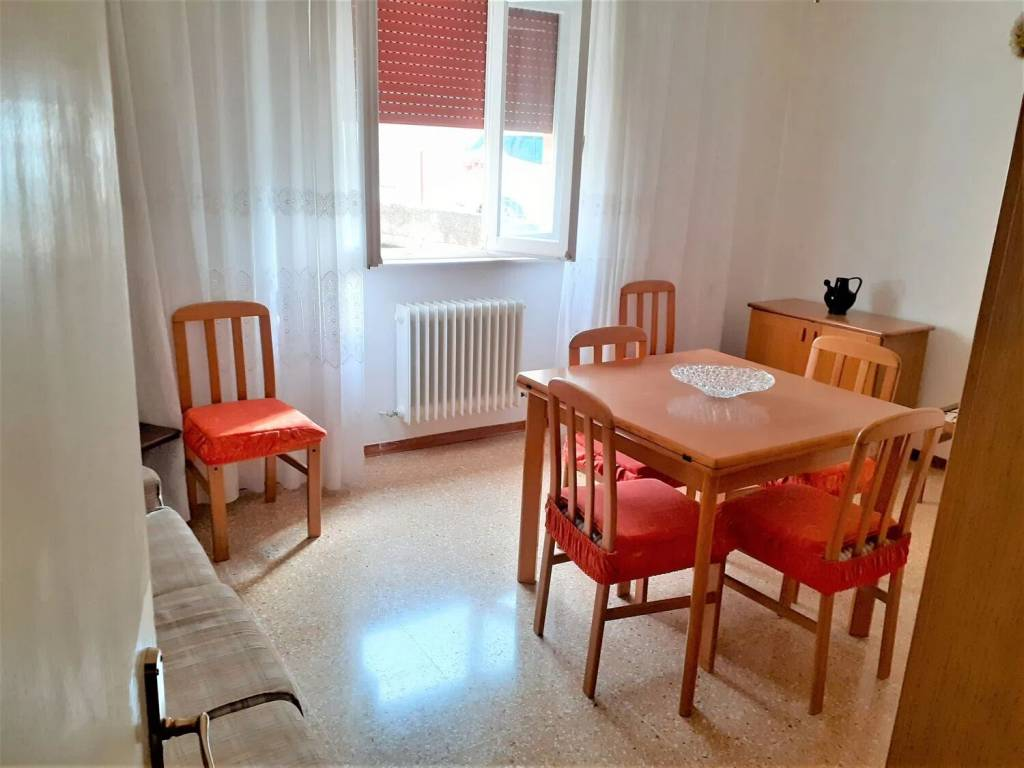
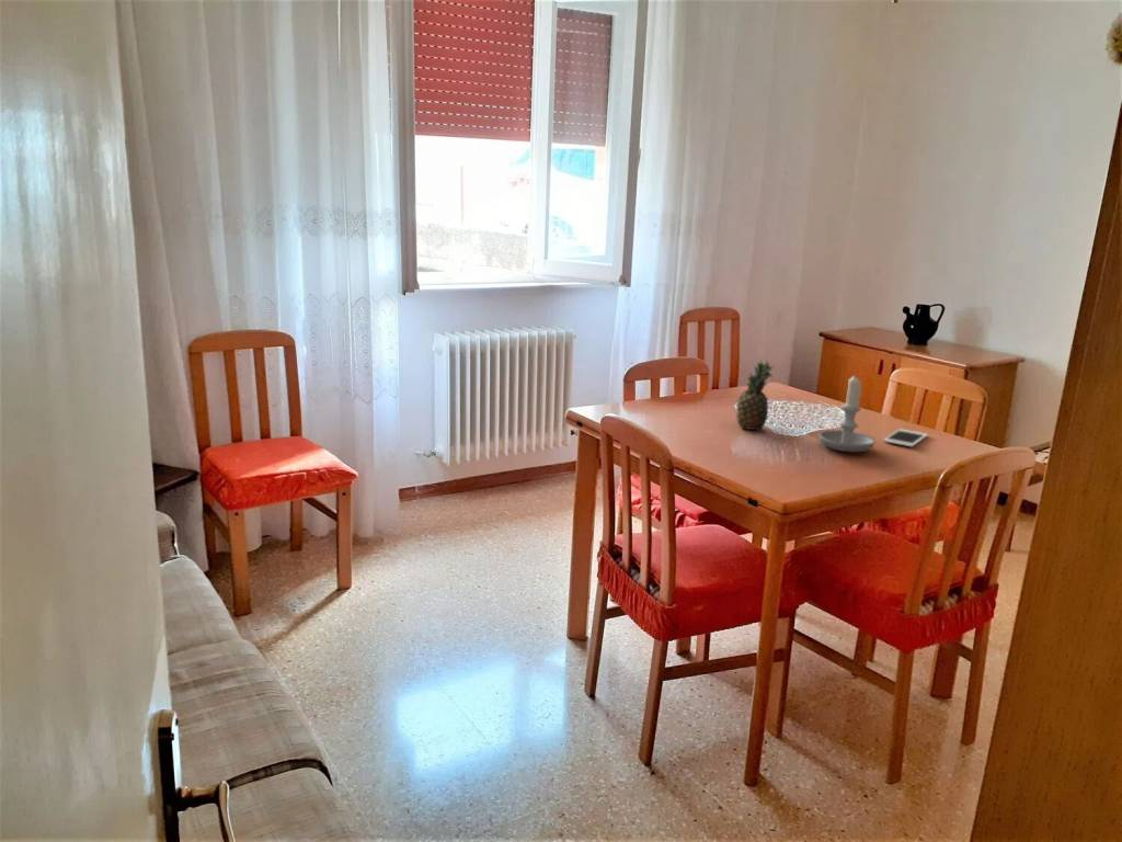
+ candle [818,374,875,453]
+ fruit [735,357,775,431]
+ cell phone [882,428,929,447]
